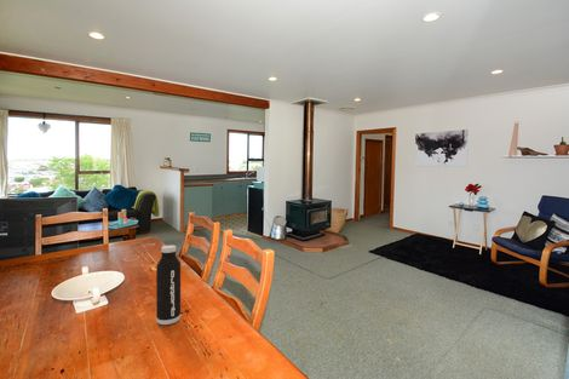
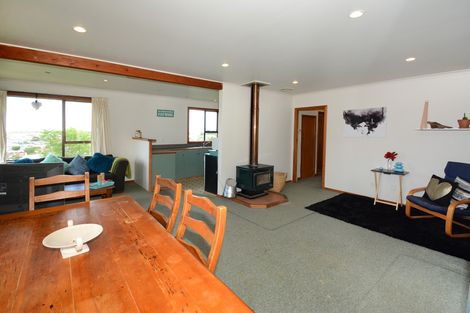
- water bottle [155,245,182,326]
